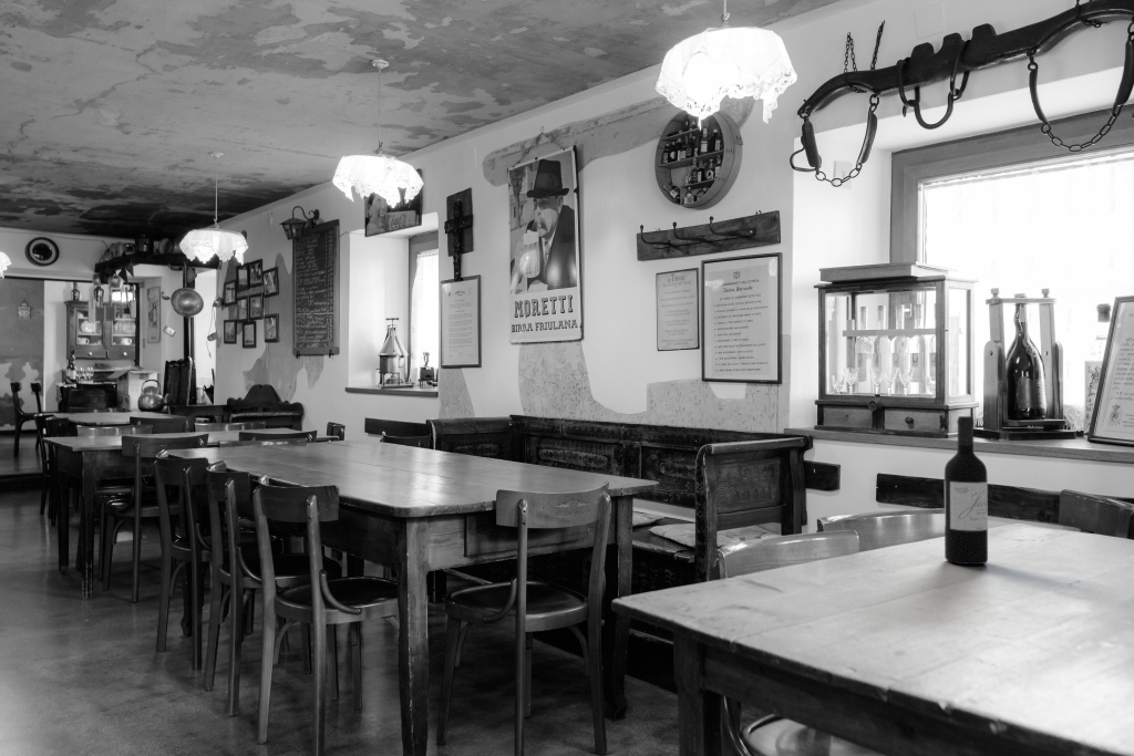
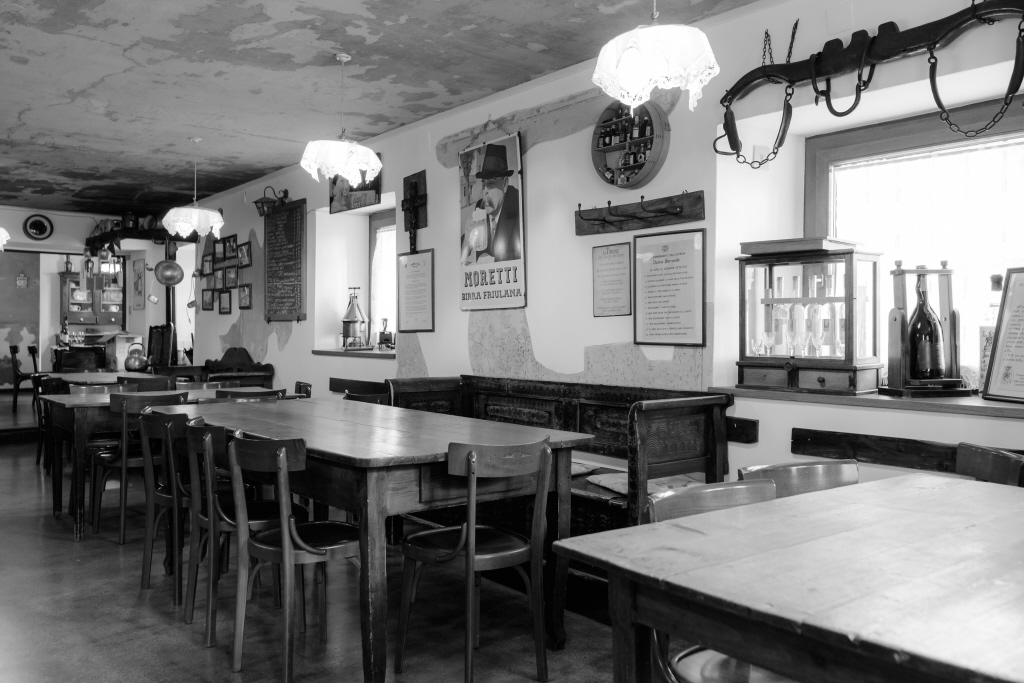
- wine bottle [944,415,989,566]
